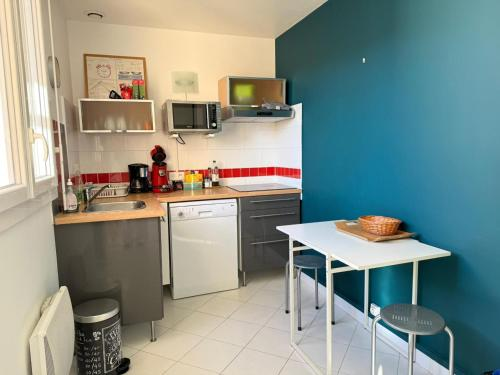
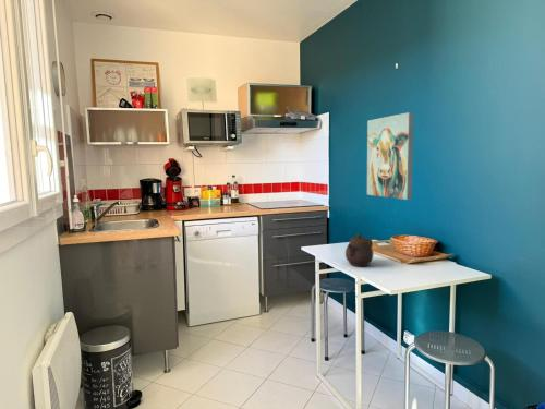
+ teapot [344,232,374,267]
+ wall art [366,111,415,201]
